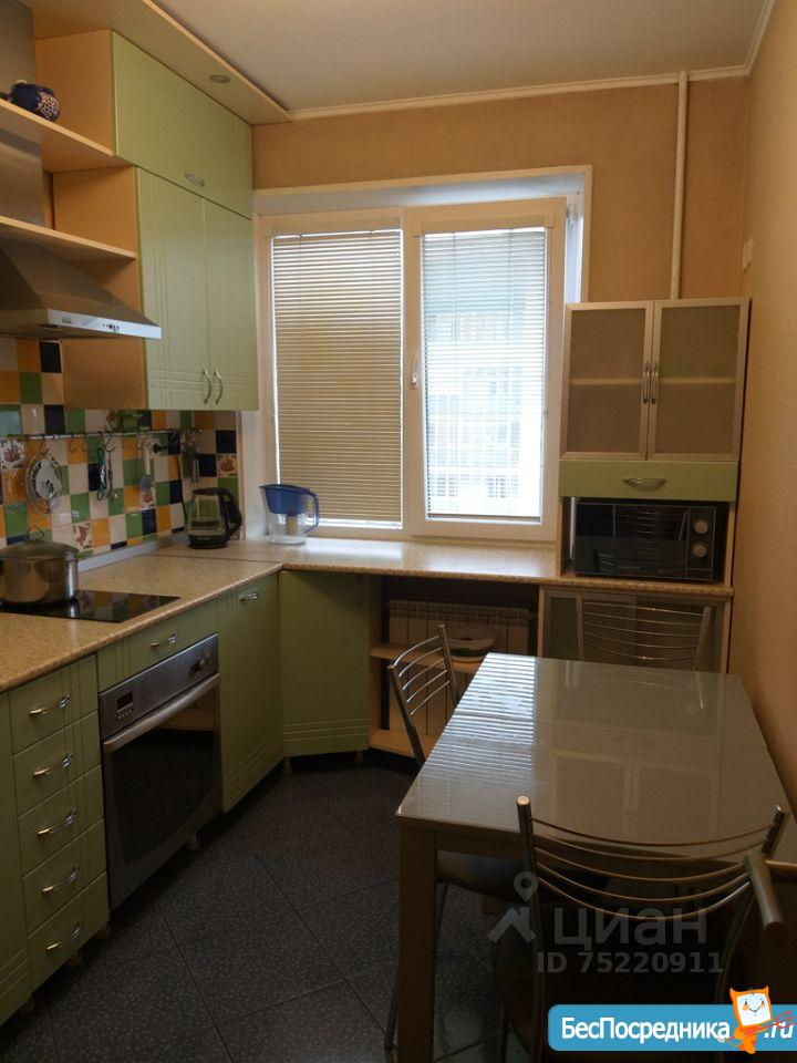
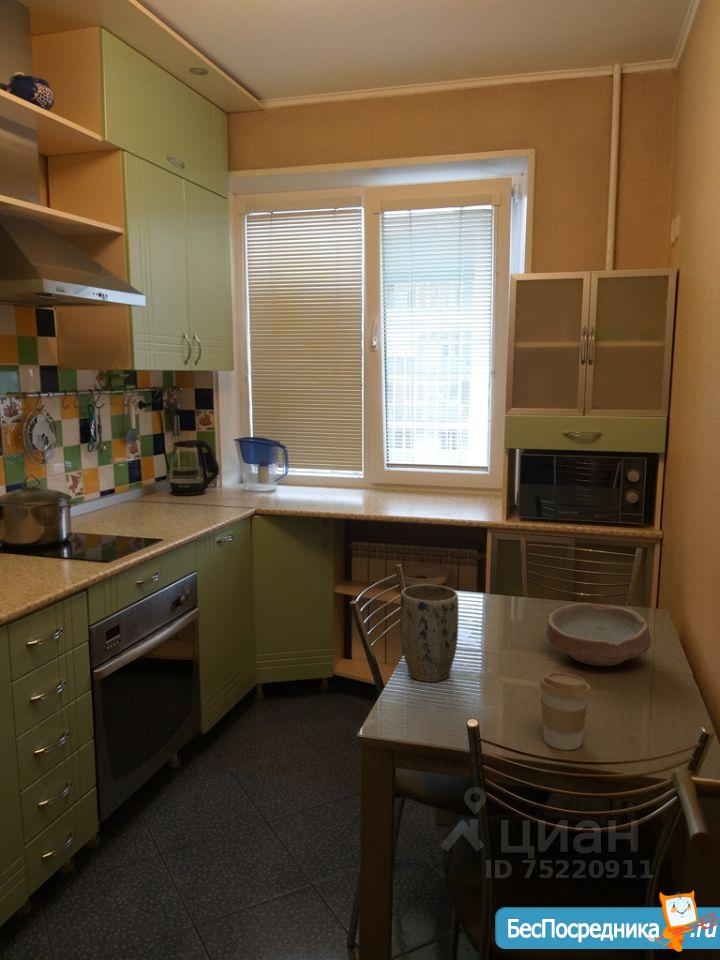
+ coffee cup [538,671,592,751]
+ plant pot [399,583,459,683]
+ bowl [545,602,652,667]
